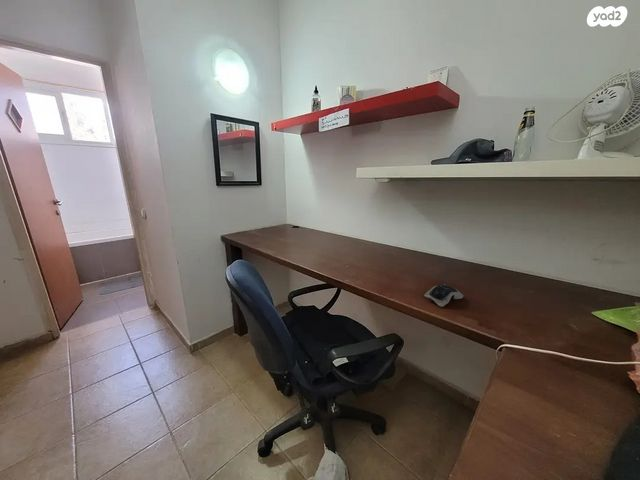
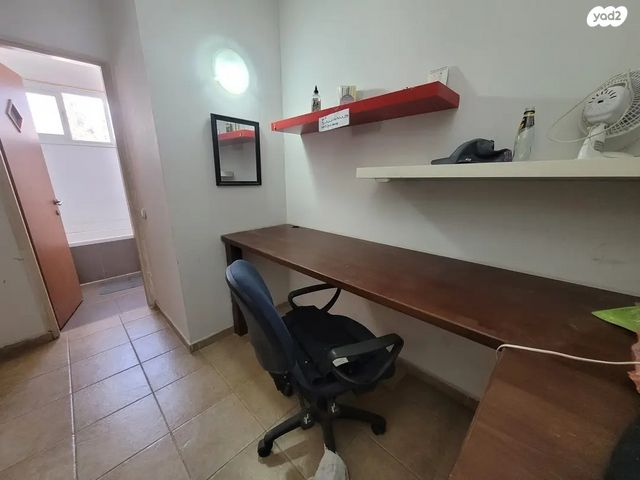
- computer mouse [423,284,464,308]
